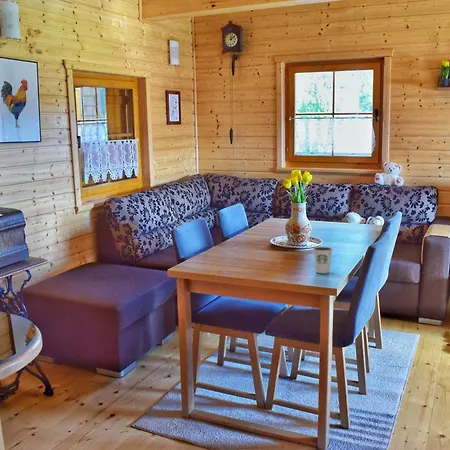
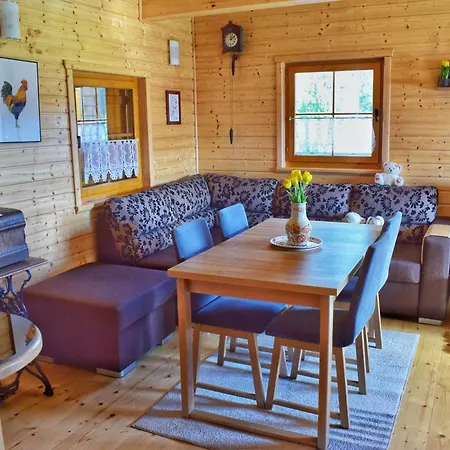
- dixie cup [312,246,333,274]
